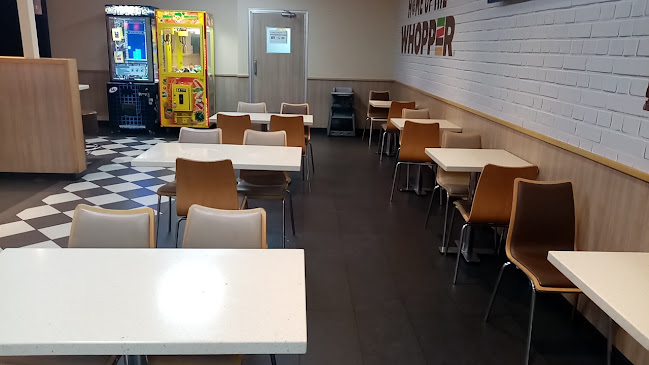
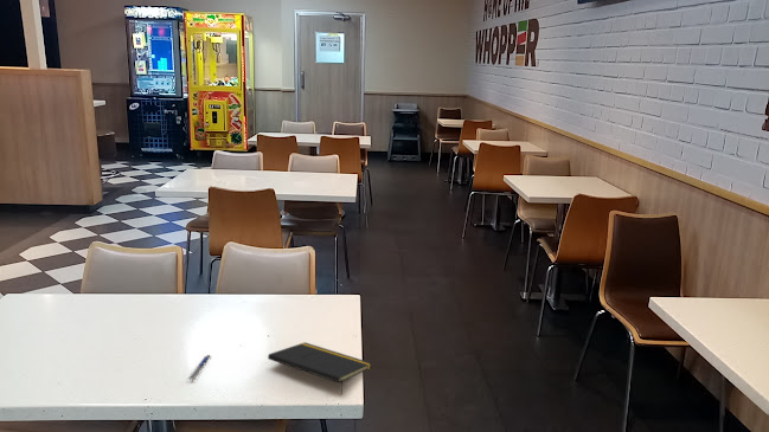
+ notepad [267,341,372,395]
+ pen [186,354,211,380]
